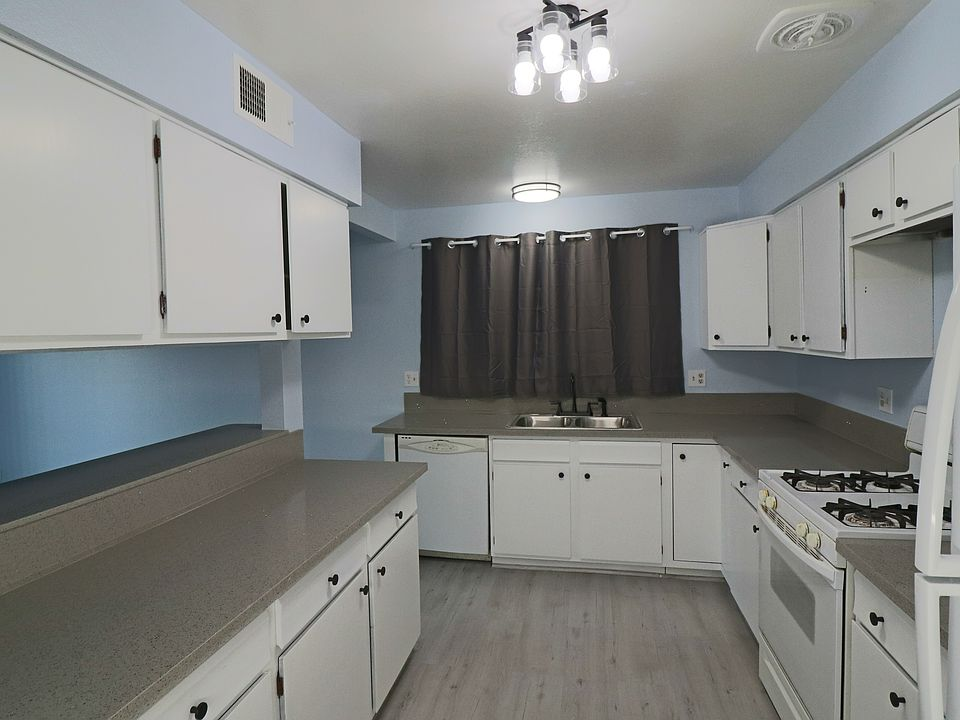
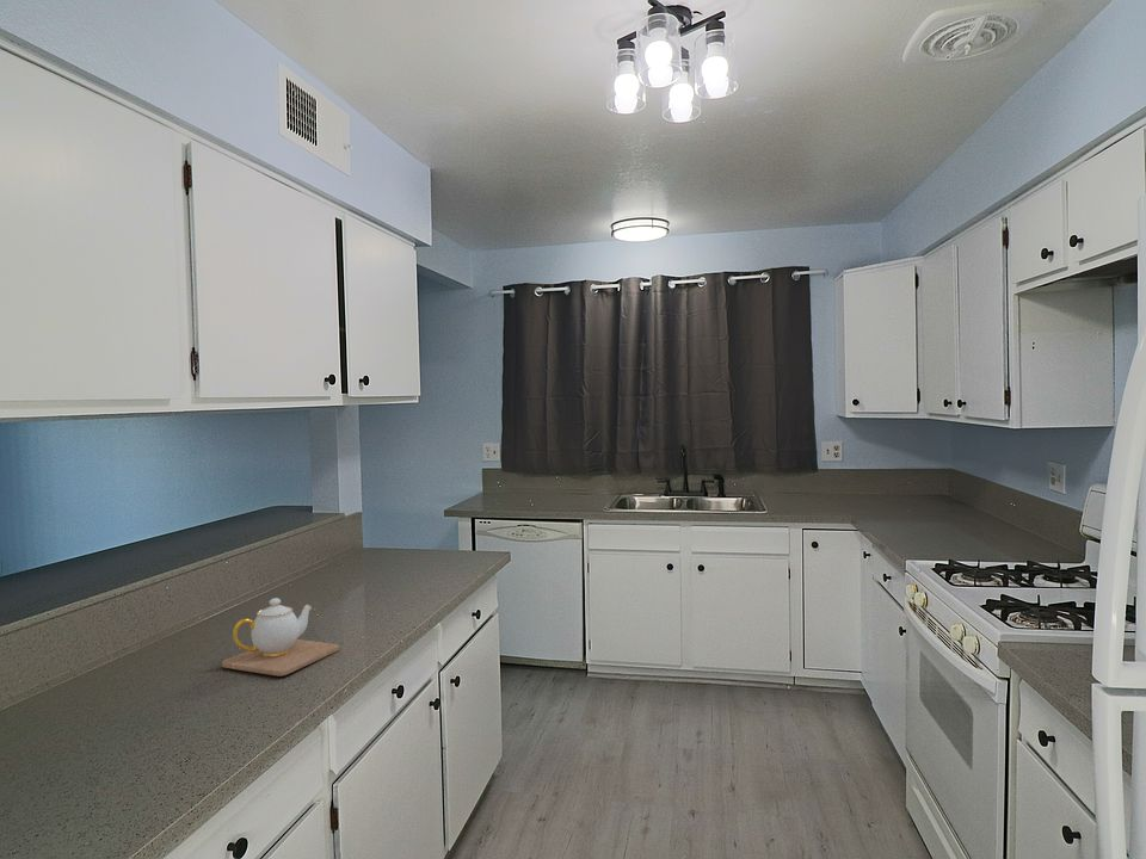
+ teapot [221,597,340,678]
